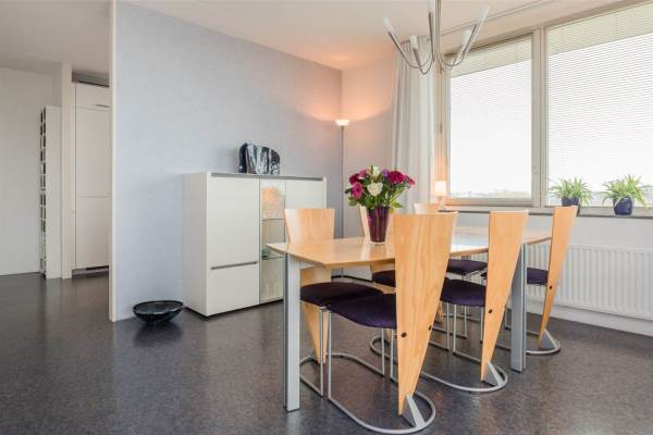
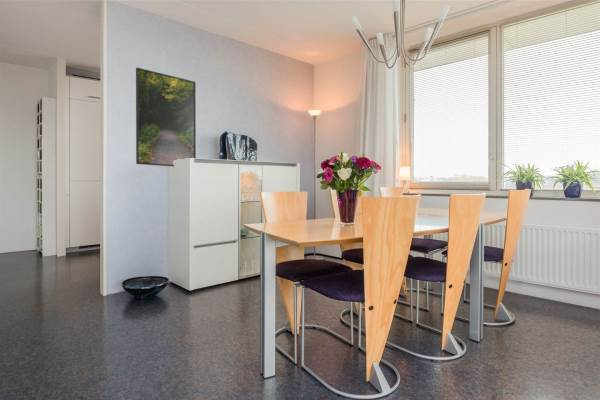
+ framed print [135,67,197,167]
